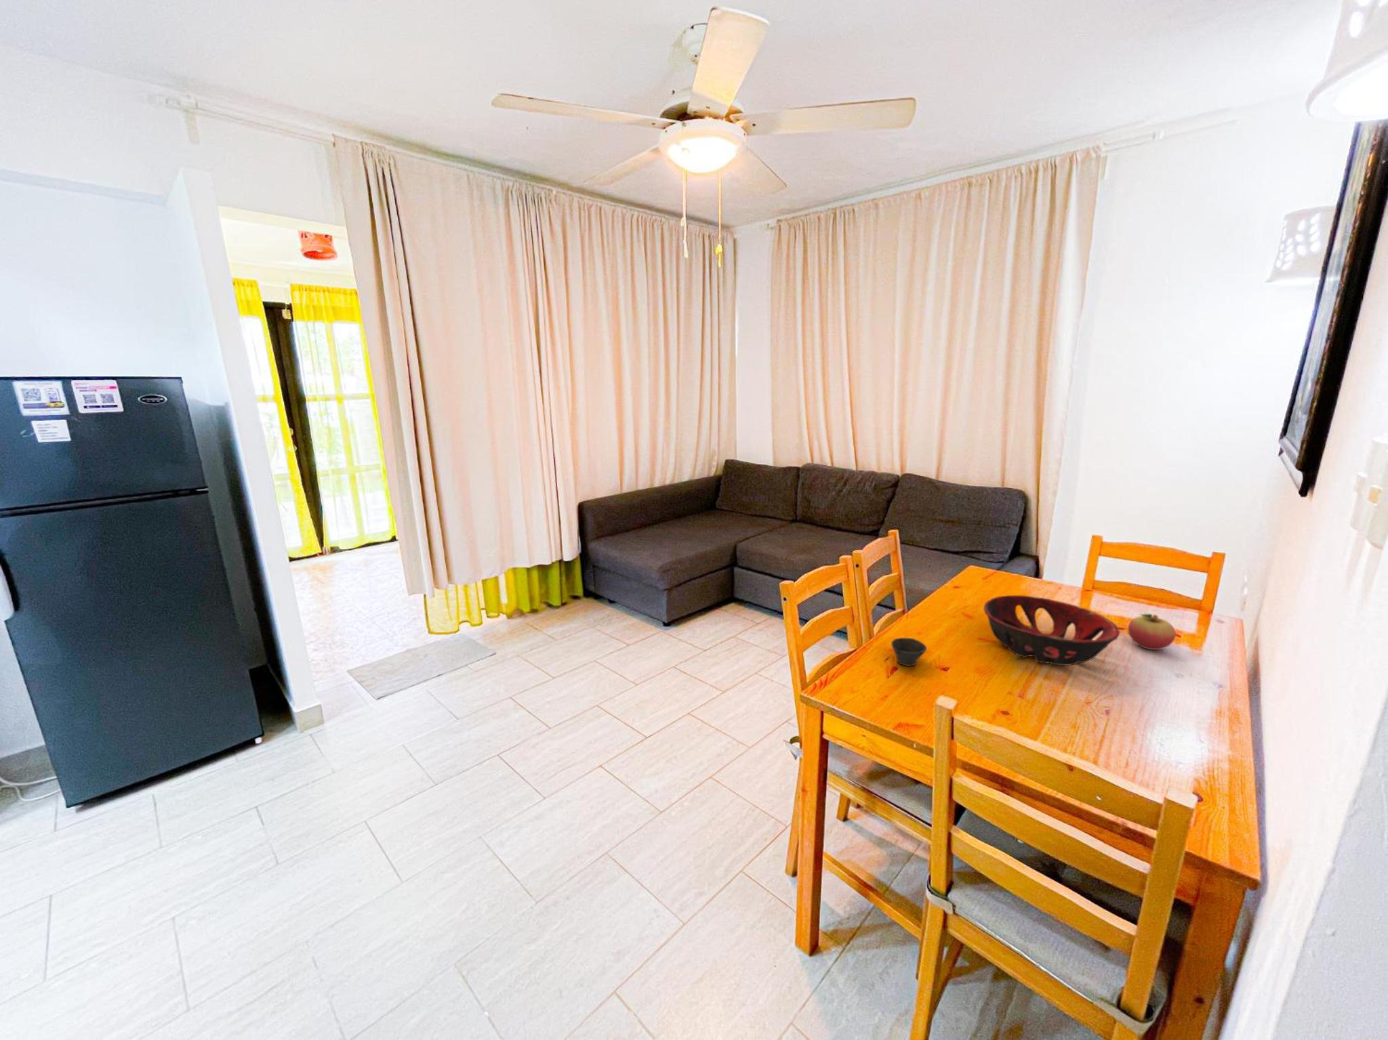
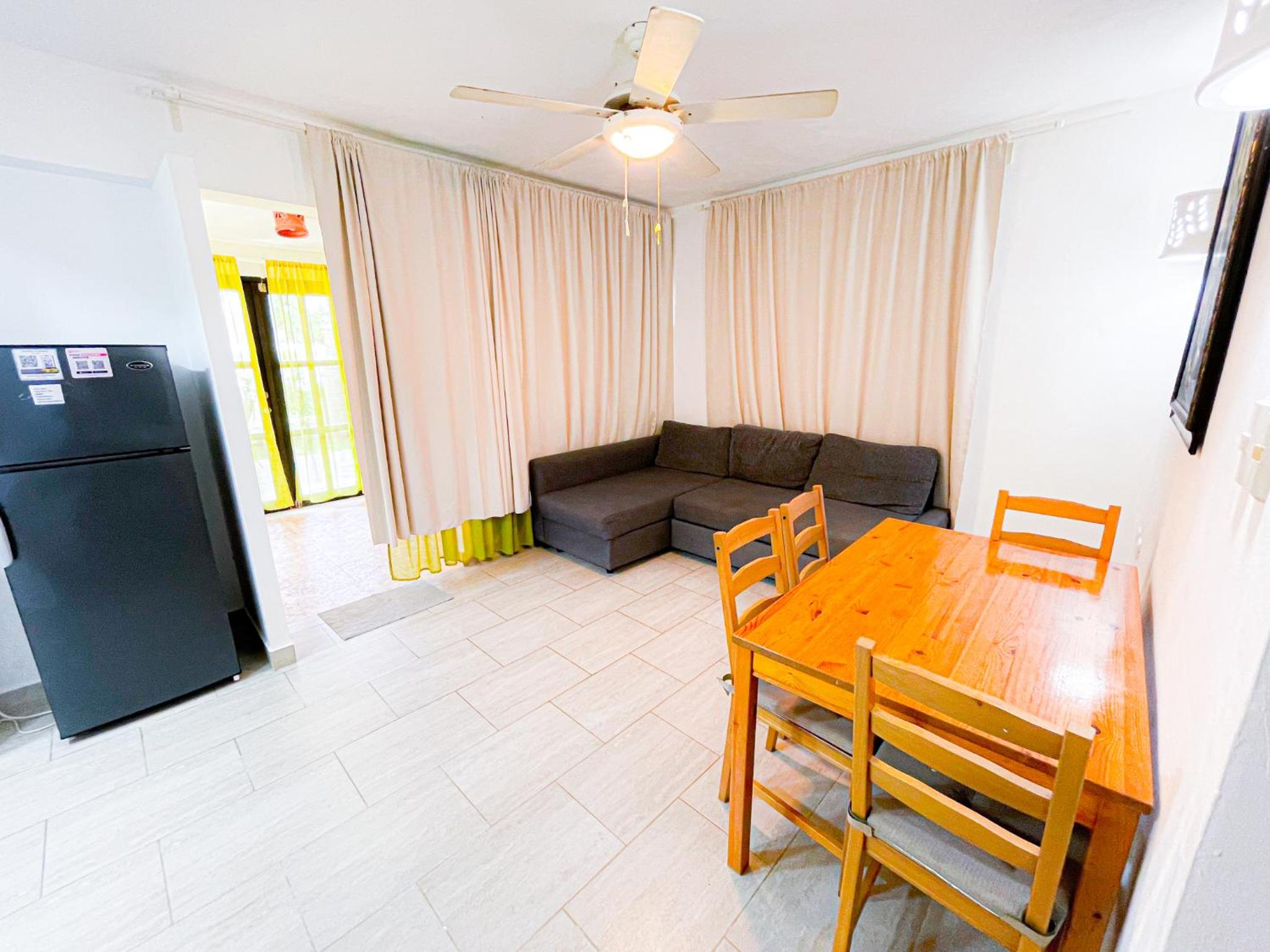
- cup [891,637,928,666]
- fruit [1128,614,1177,651]
- decorative bowl [983,594,1120,666]
